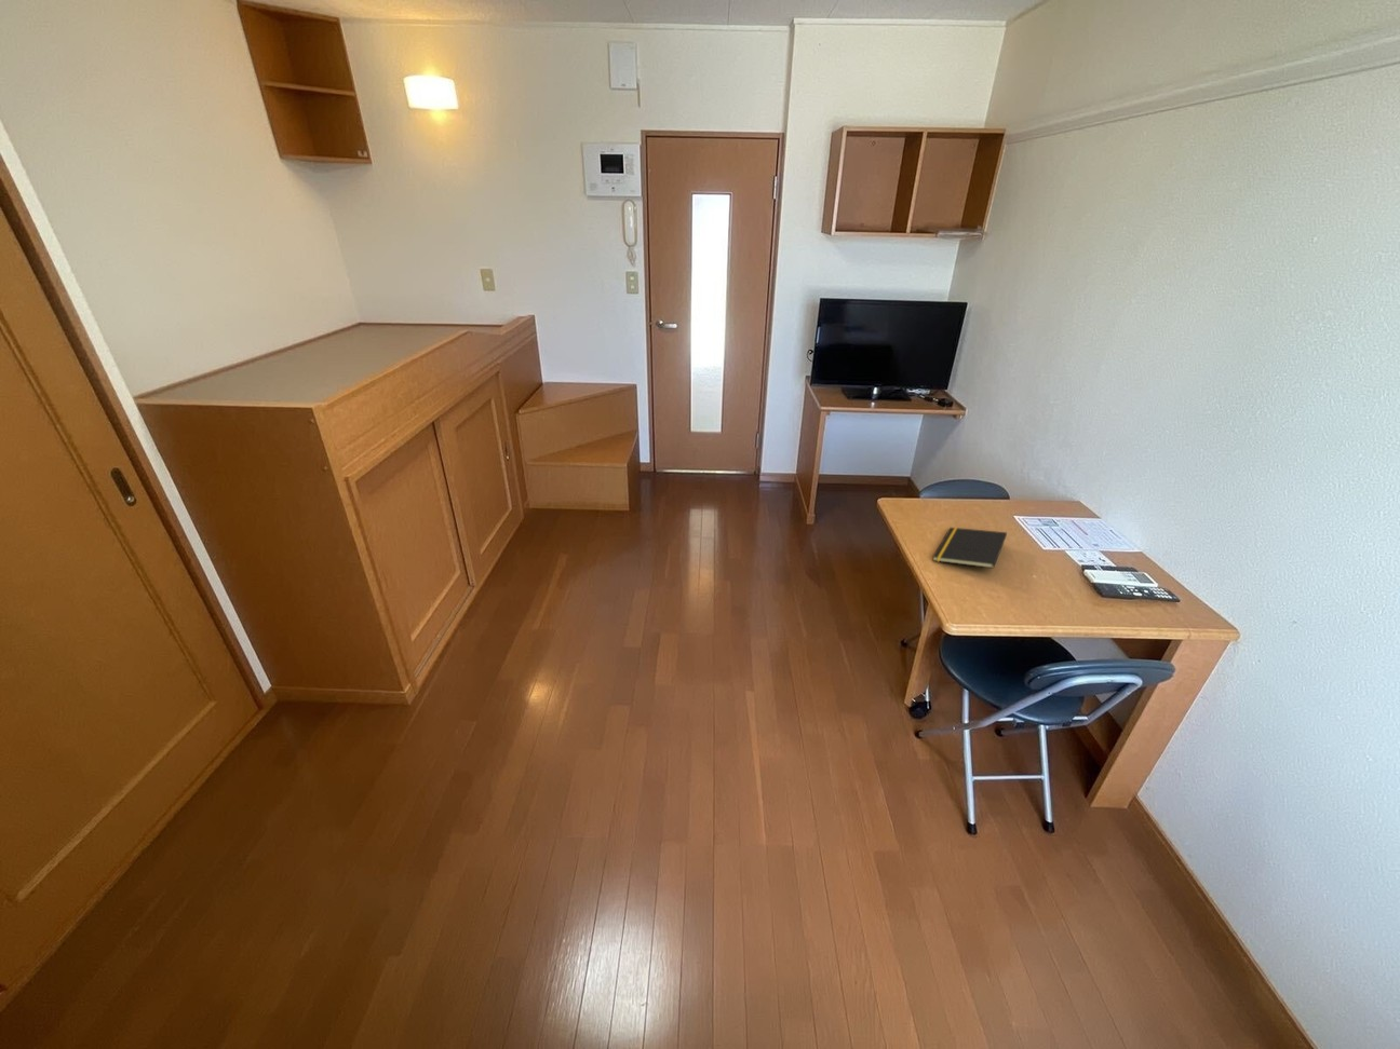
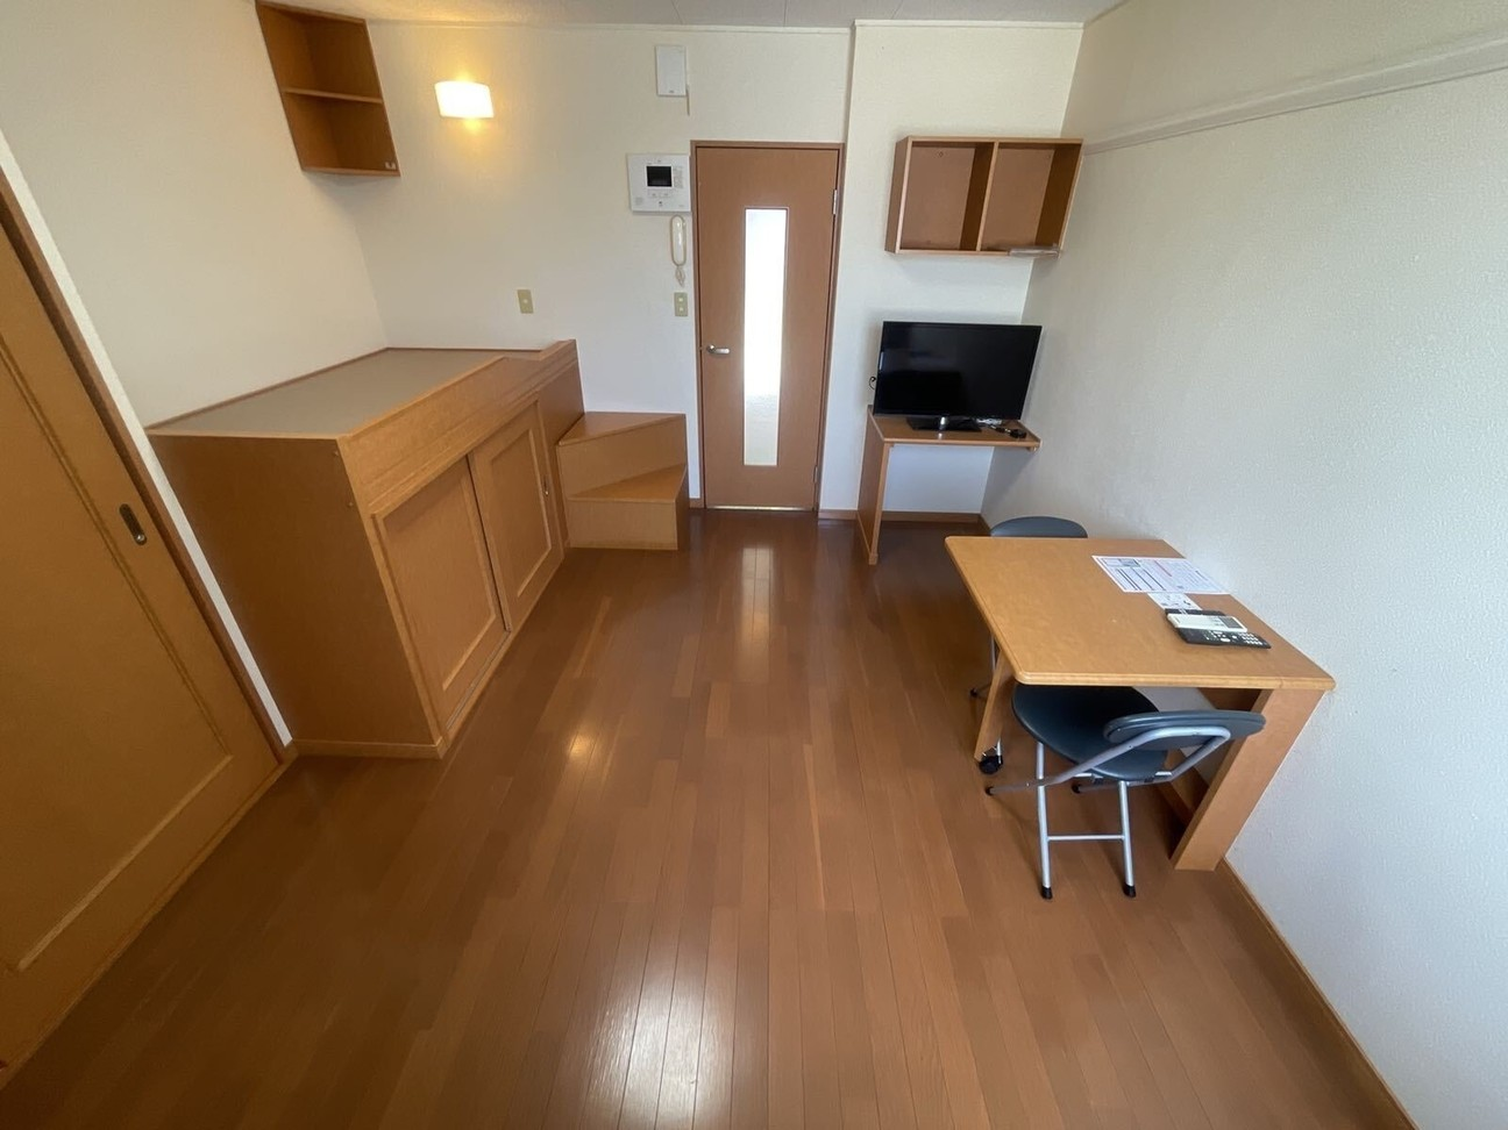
- notepad [931,527,1008,569]
